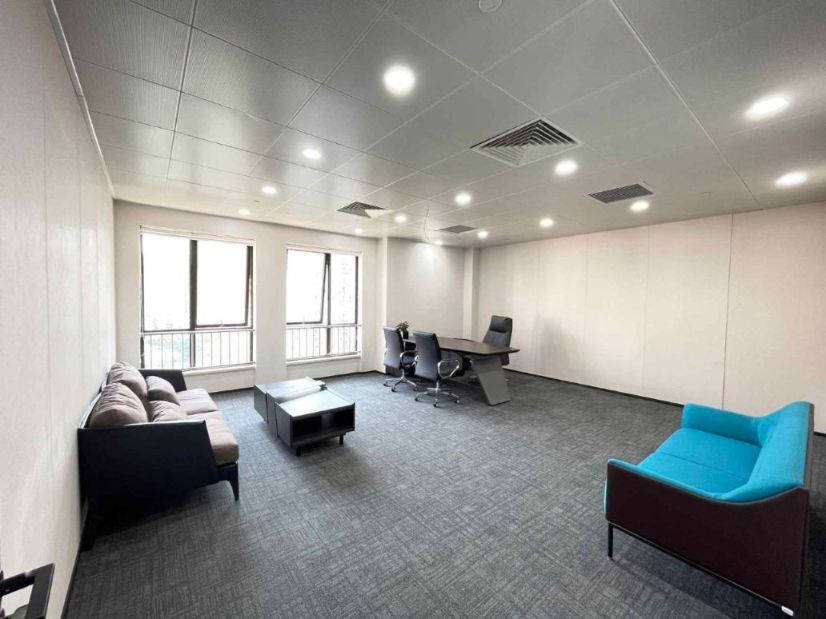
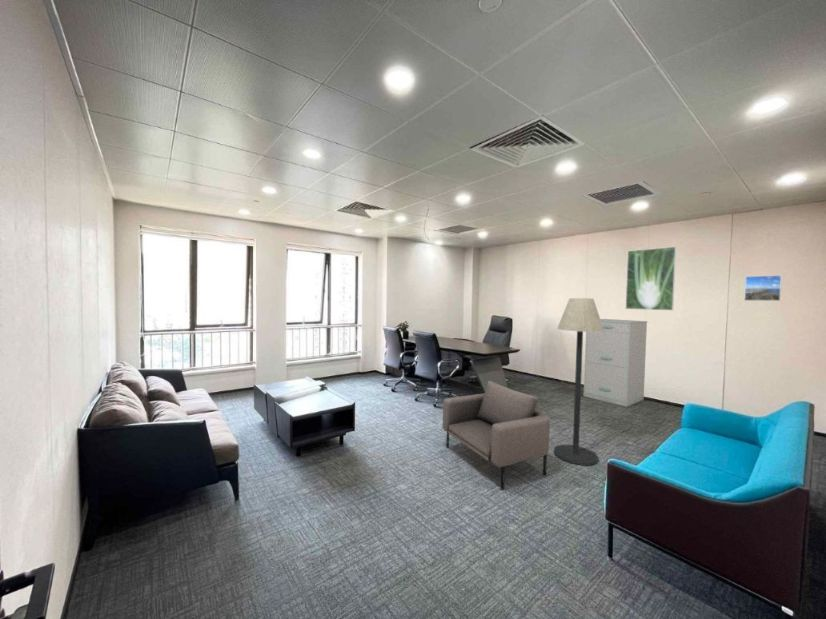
+ filing cabinet [583,318,648,408]
+ floor lamp [553,297,604,467]
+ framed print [625,246,677,311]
+ armchair [442,380,551,491]
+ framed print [743,274,783,302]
